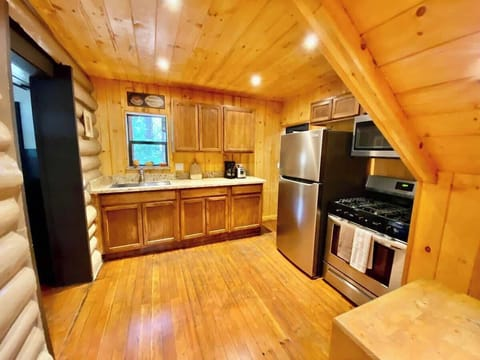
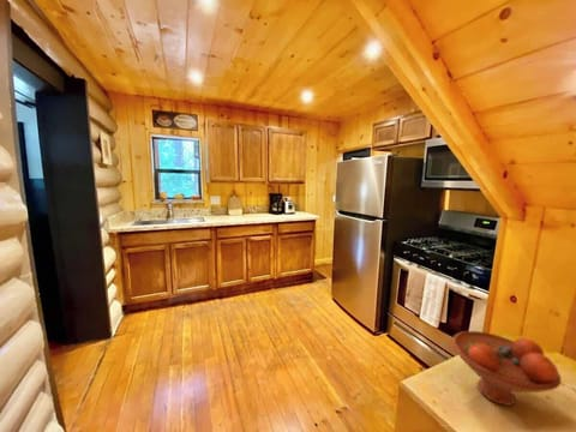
+ fruit bowl [451,330,563,407]
